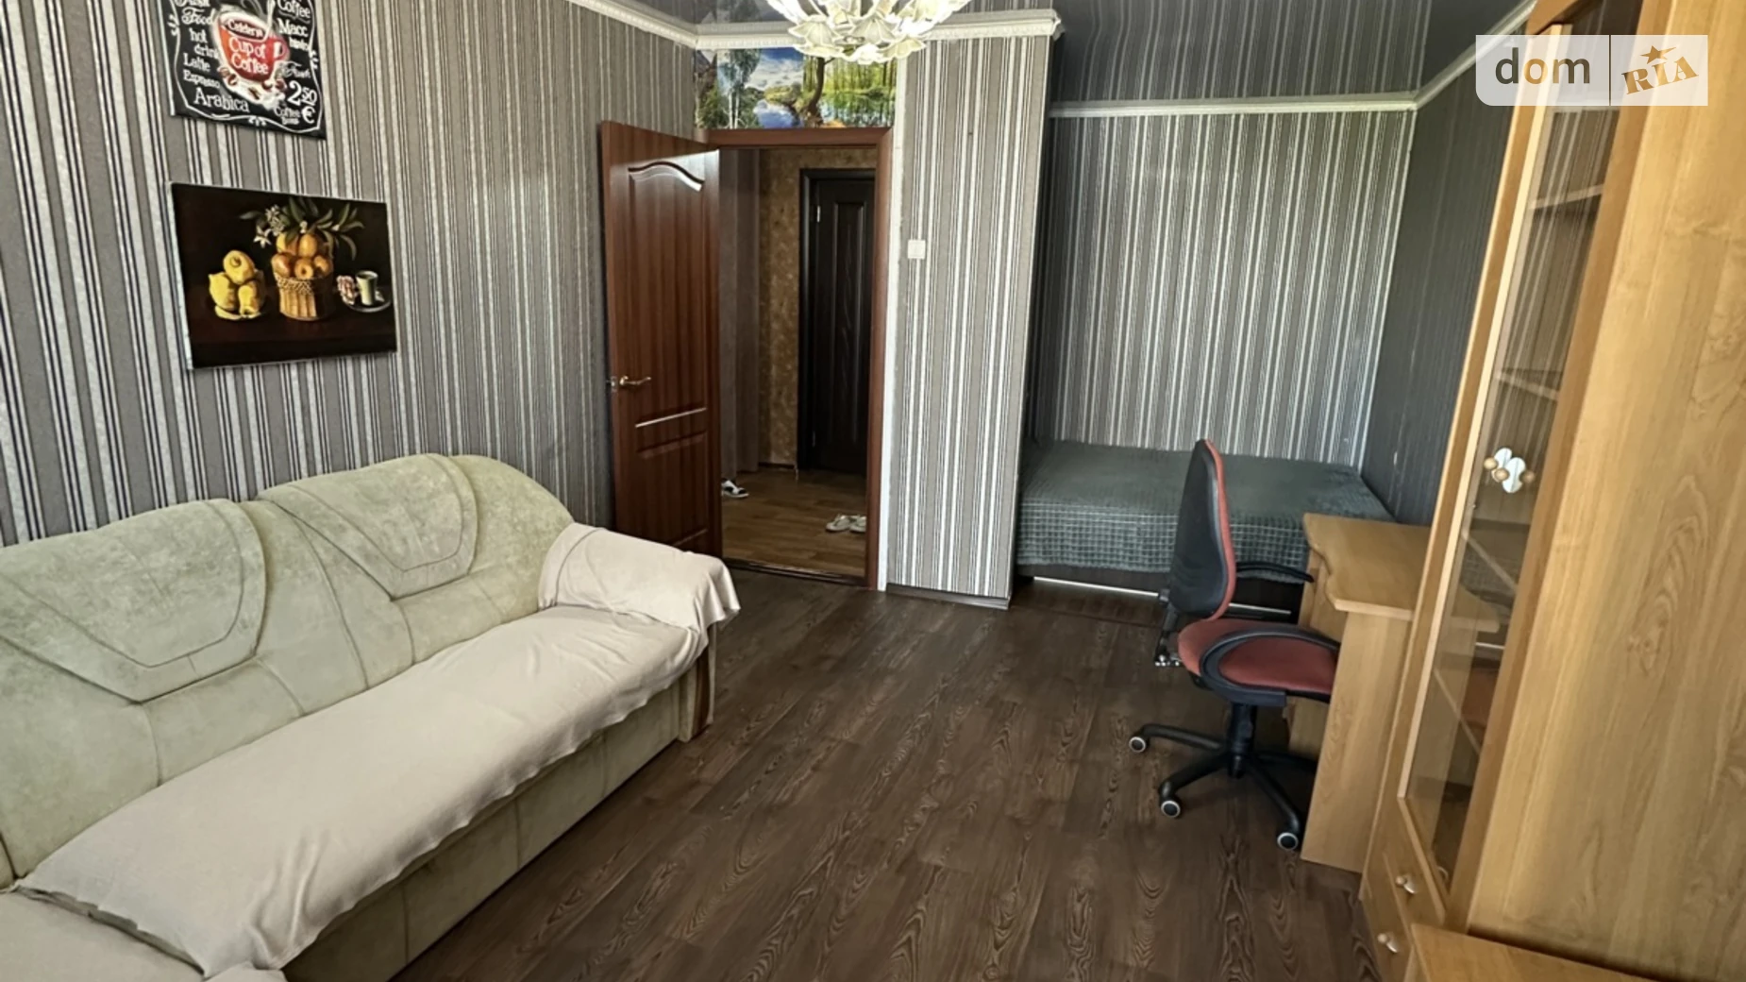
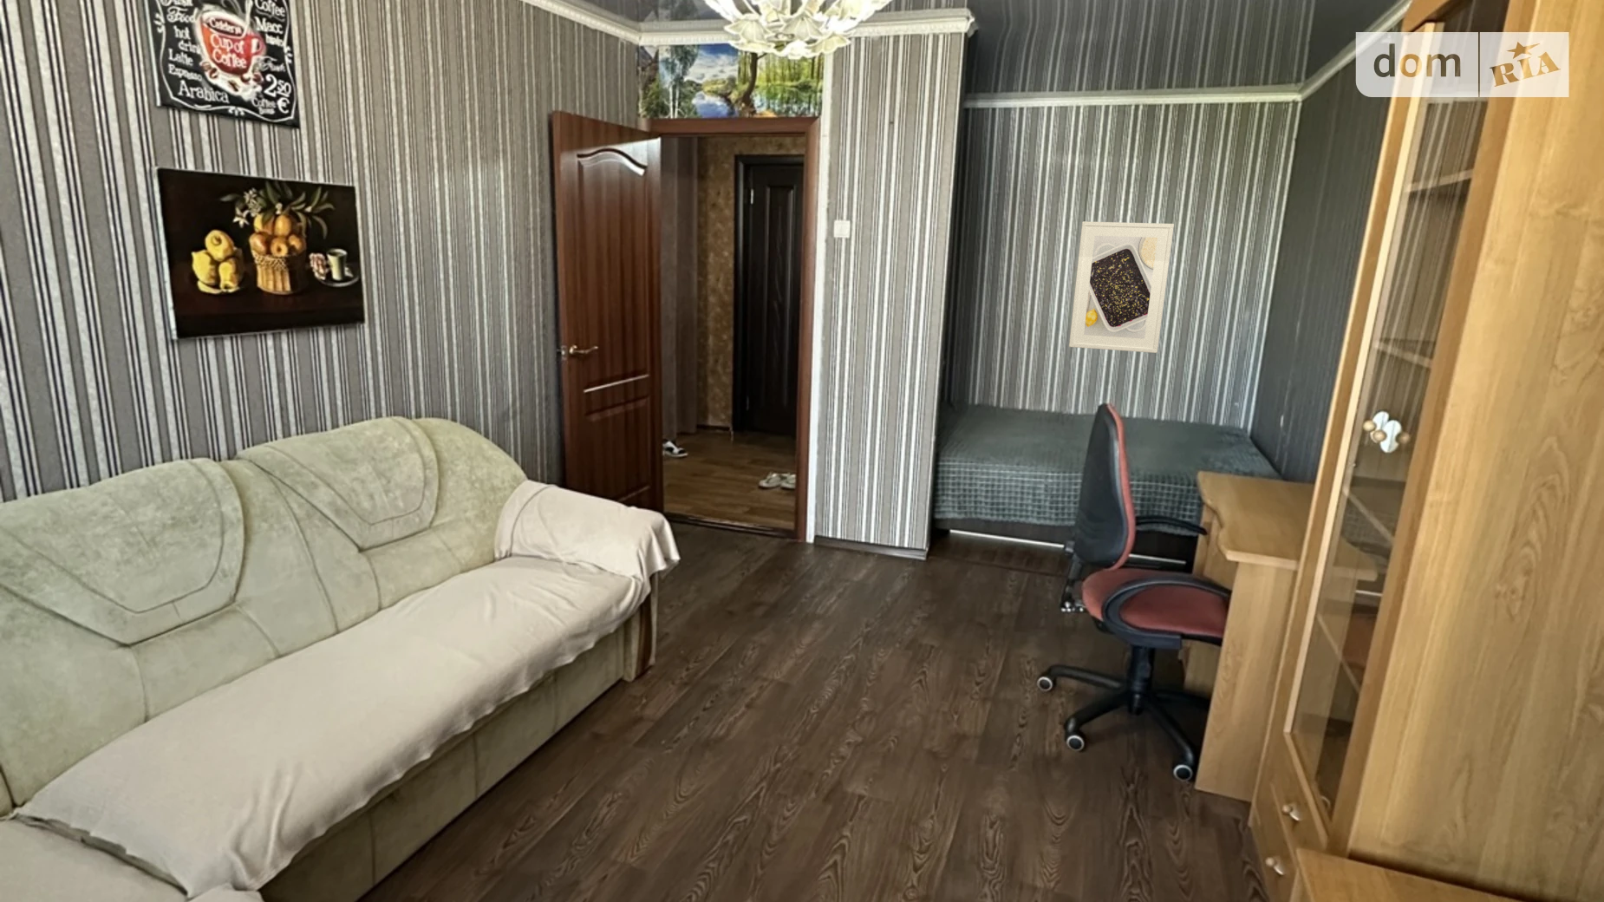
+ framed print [1069,220,1174,354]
